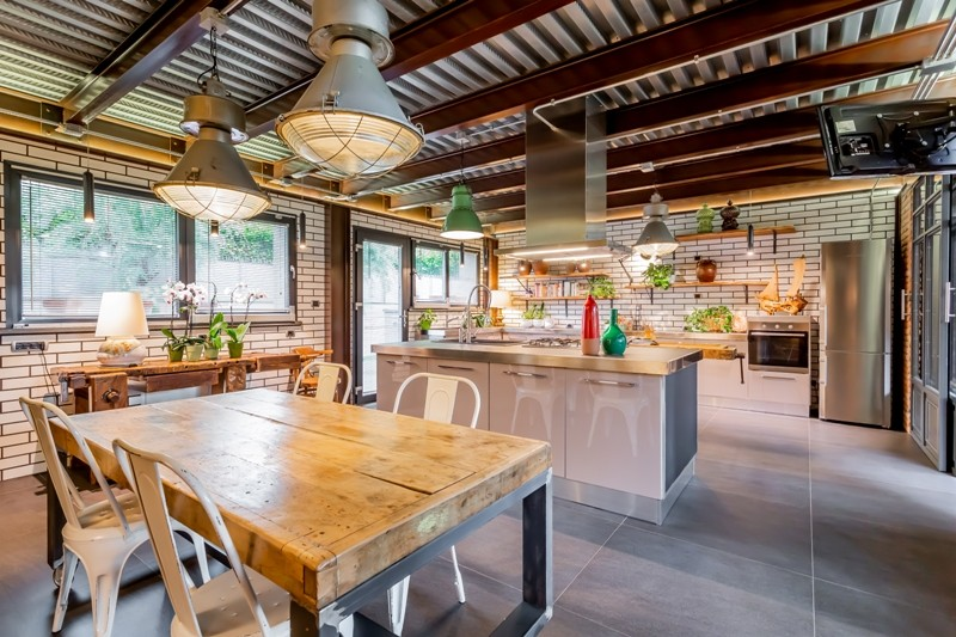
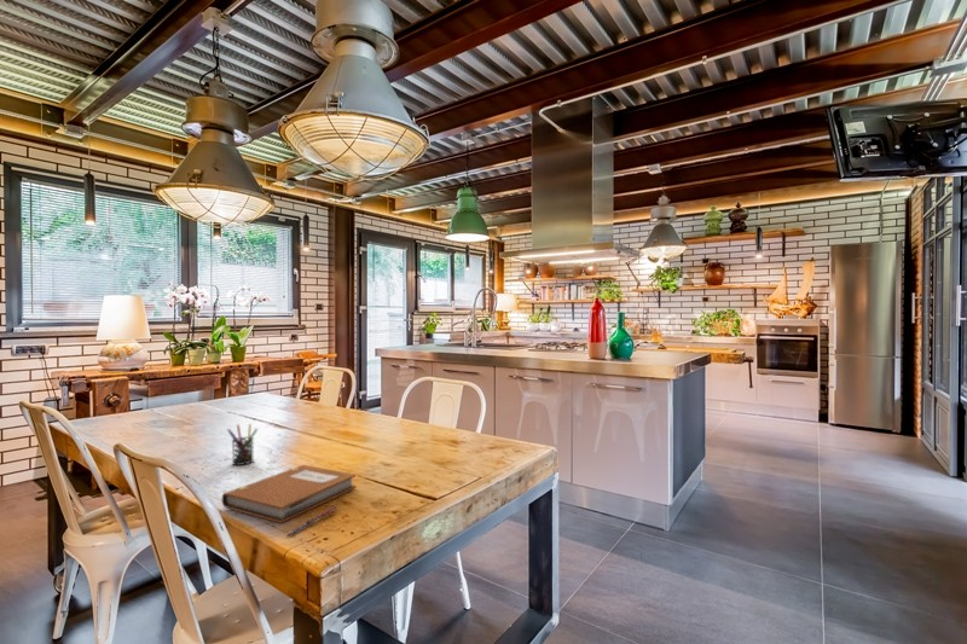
+ notebook [221,464,358,524]
+ pen [285,505,340,536]
+ pen holder [226,423,259,466]
